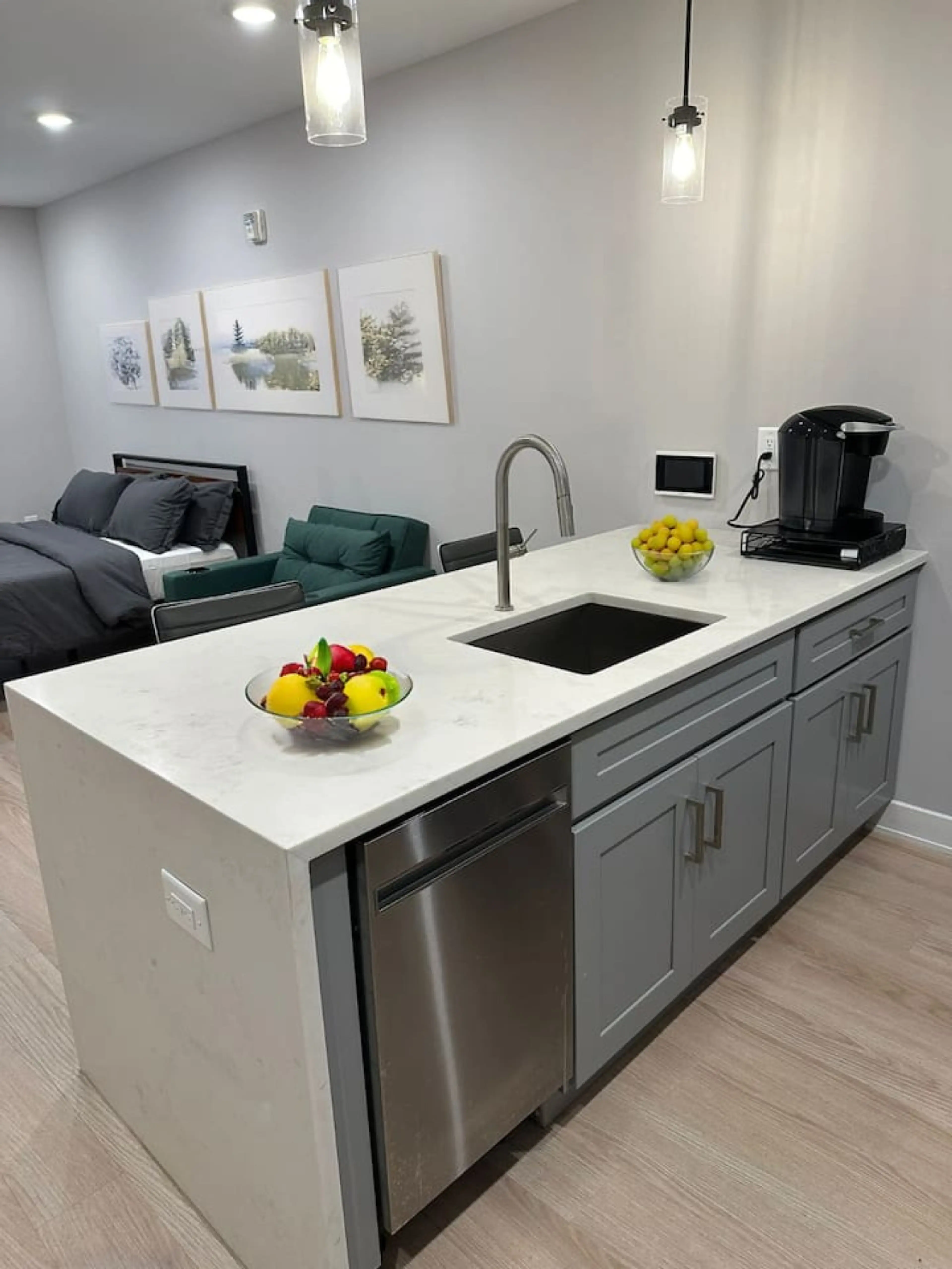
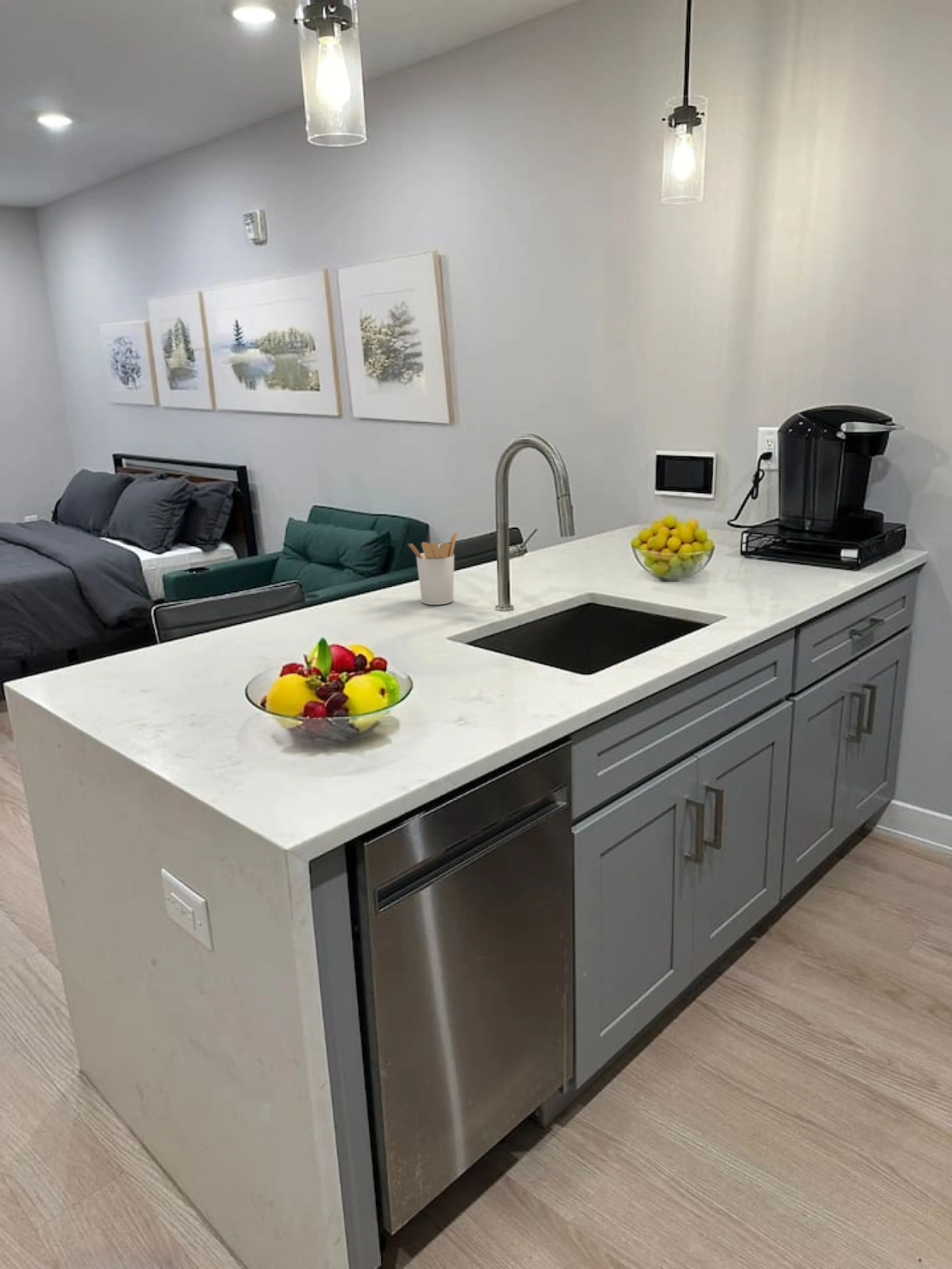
+ utensil holder [408,531,457,605]
